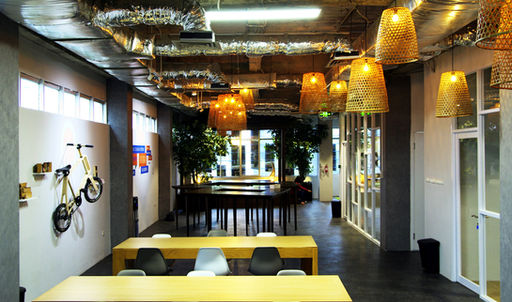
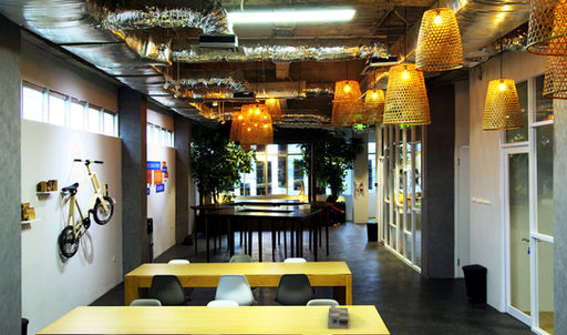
+ desk organizer [327,304,350,329]
